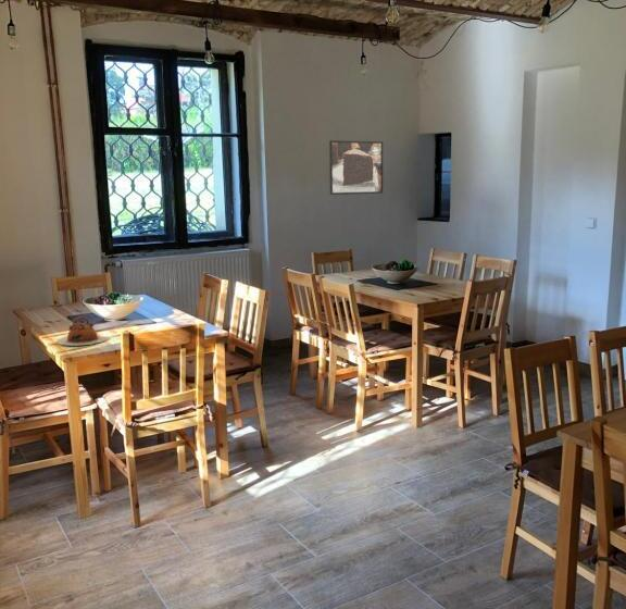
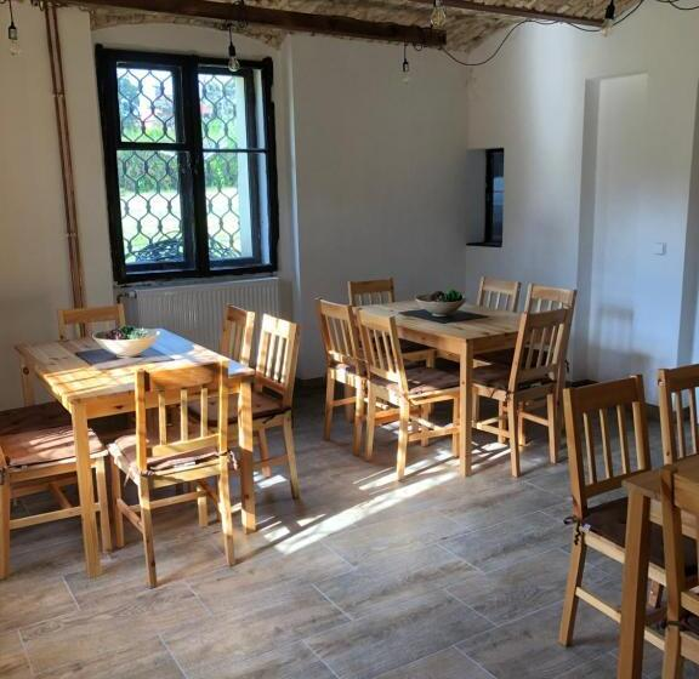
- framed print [328,139,384,196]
- teapot [55,315,111,347]
